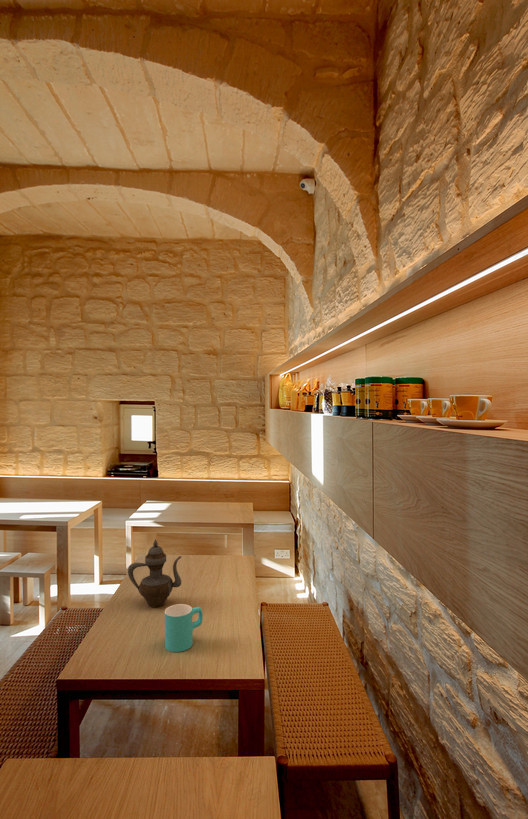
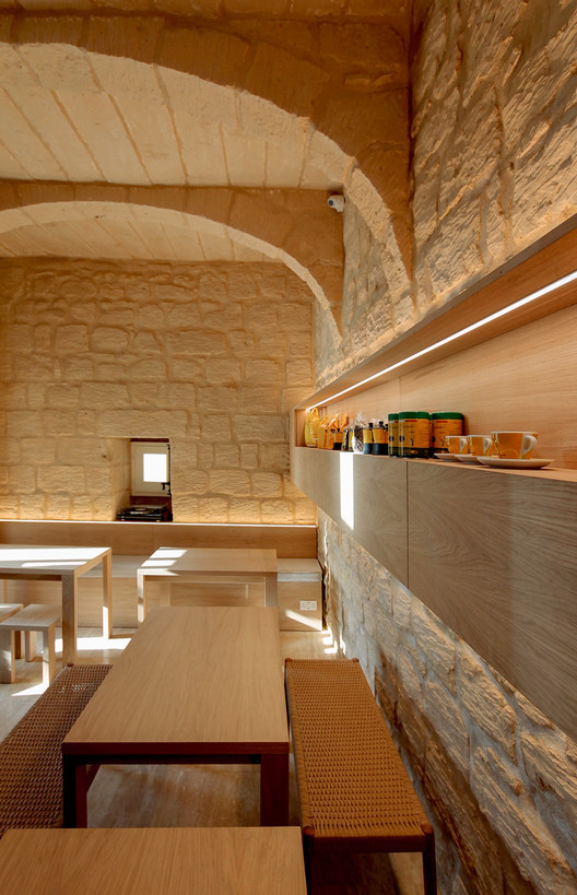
- teapot [127,538,182,608]
- cup [164,603,204,653]
